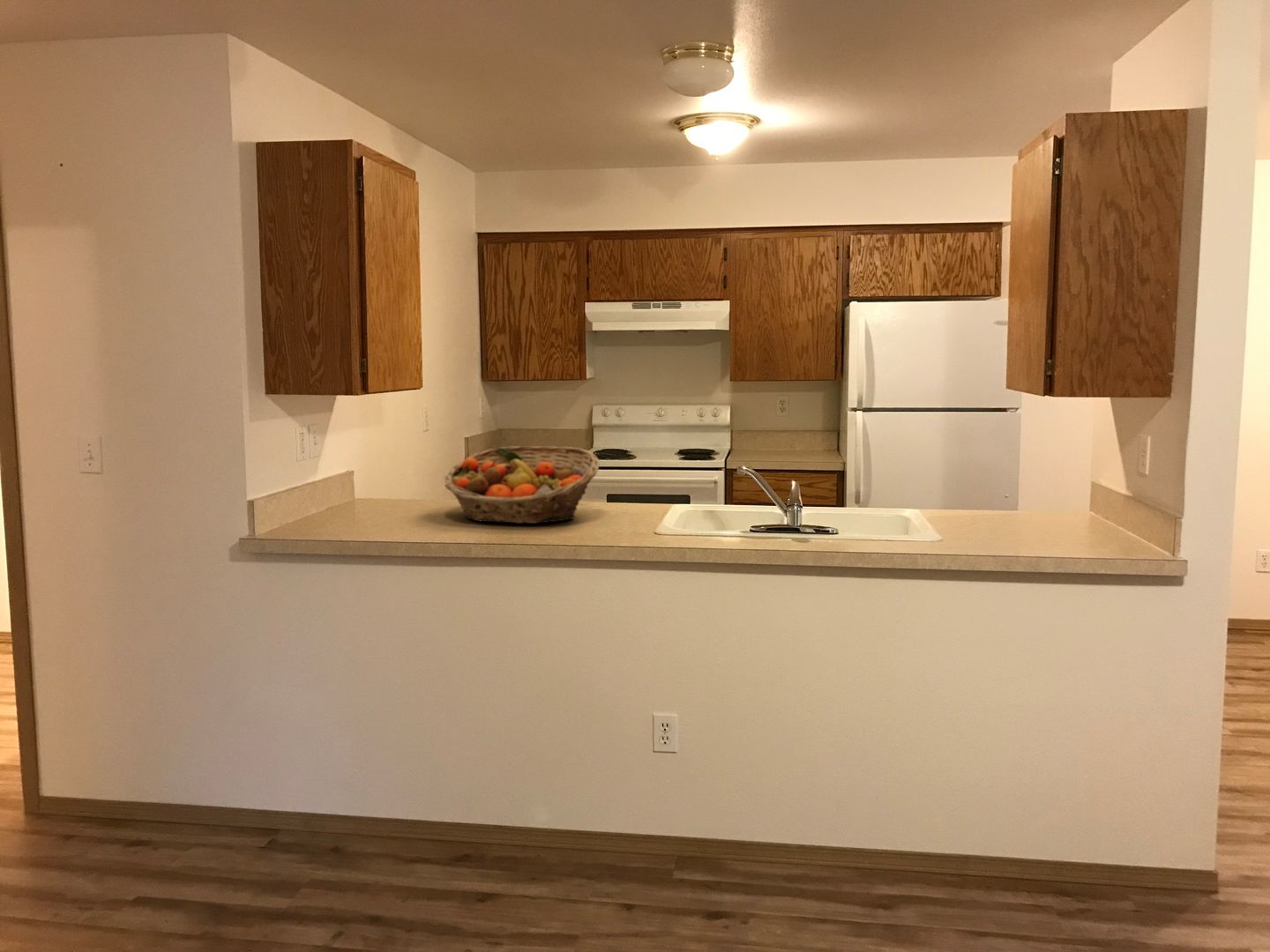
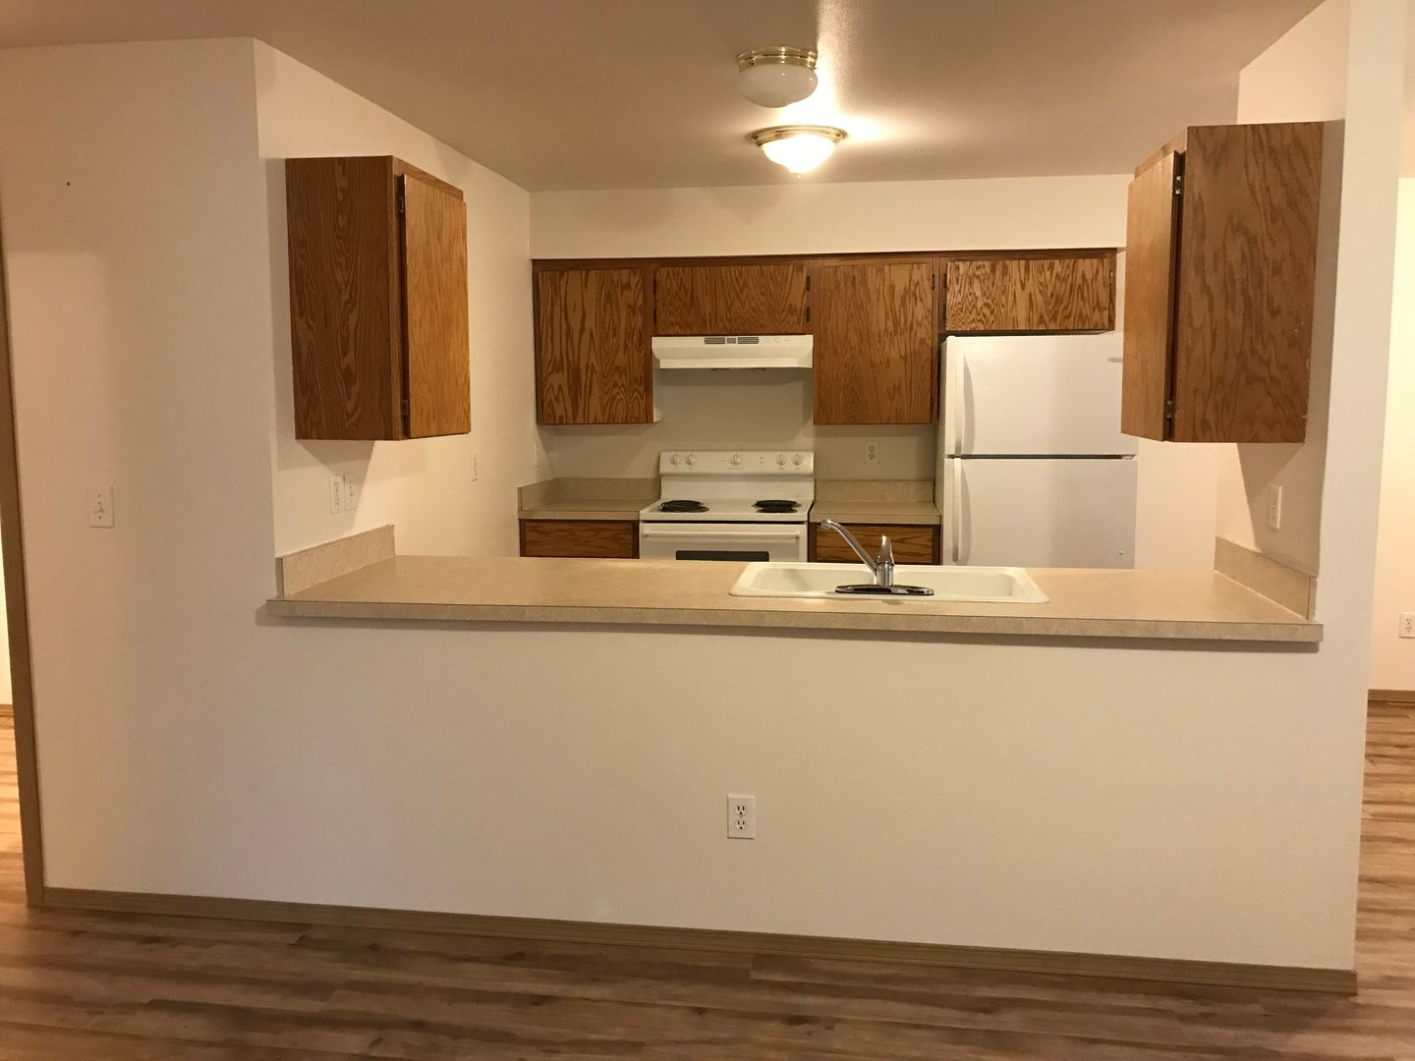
- fruit basket [444,445,600,524]
